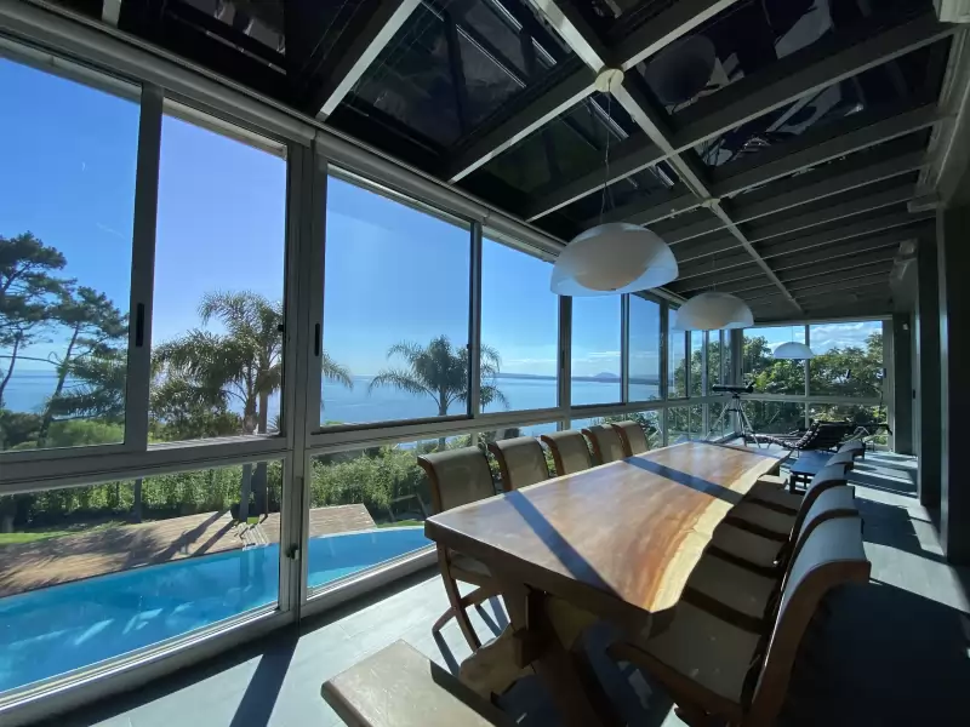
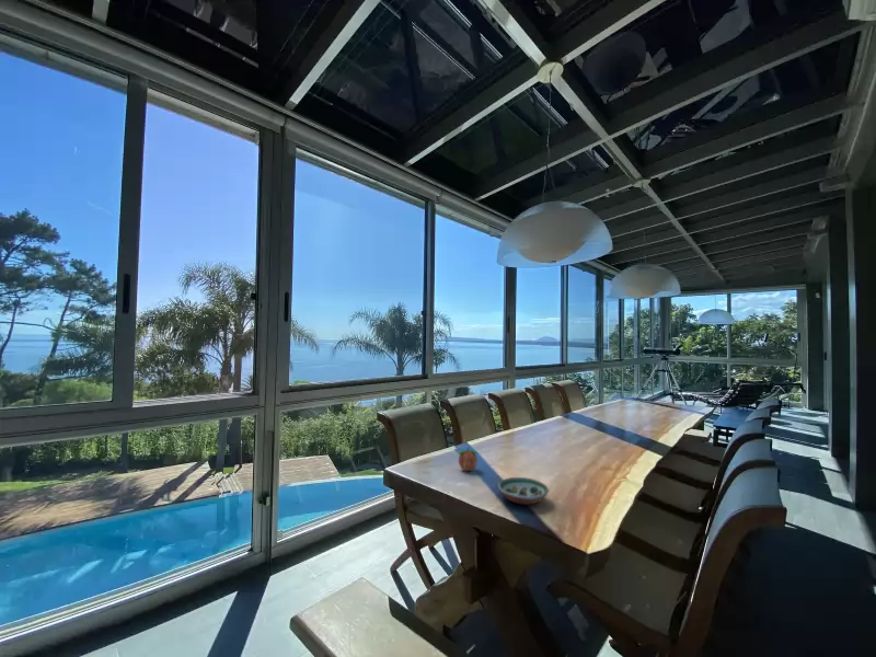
+ fruit [457,447,480,472]
+ decorative bowl [497,476,550,506]
